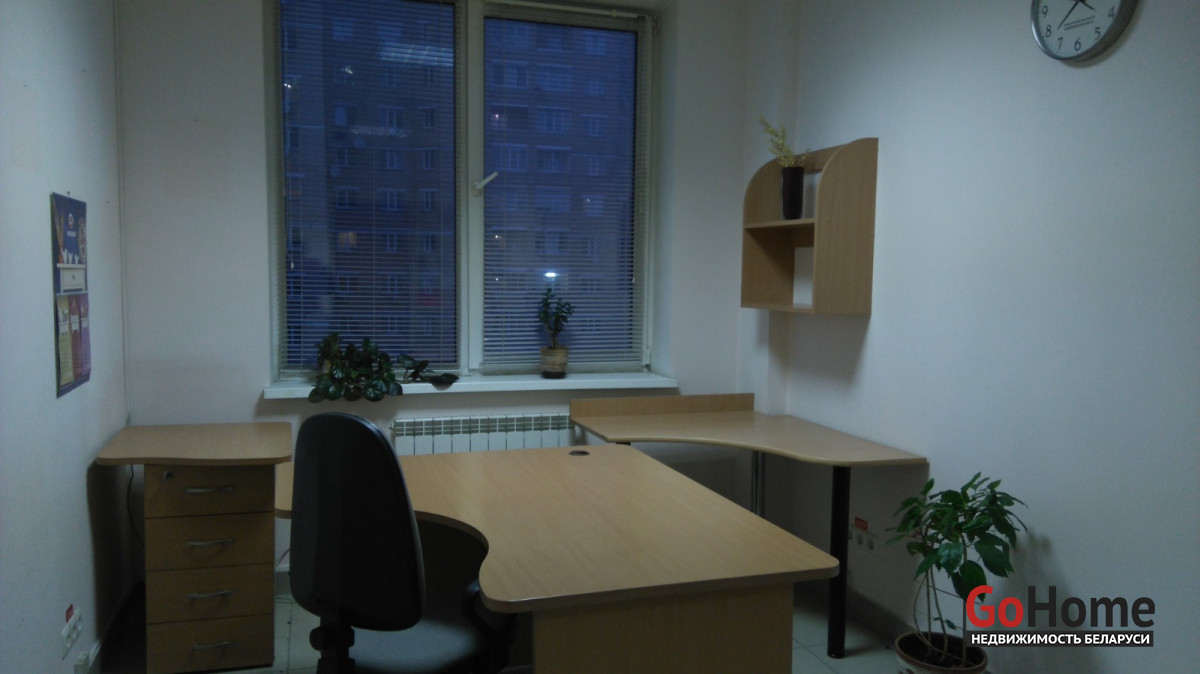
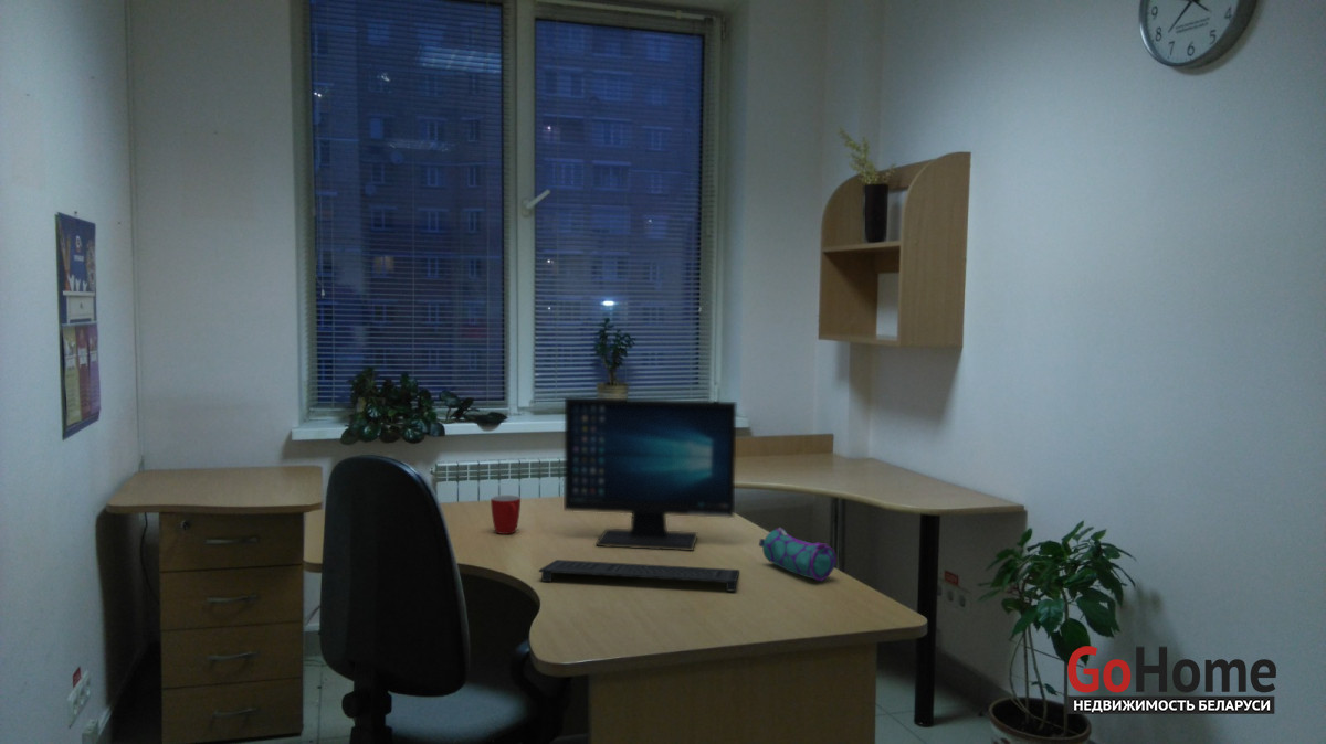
+ computer monitor [562,396,738,552]
+ mug [490,493,522,535]
+ pencil case [758,527,838,582]
+ keyboard [538,559,740,593]
